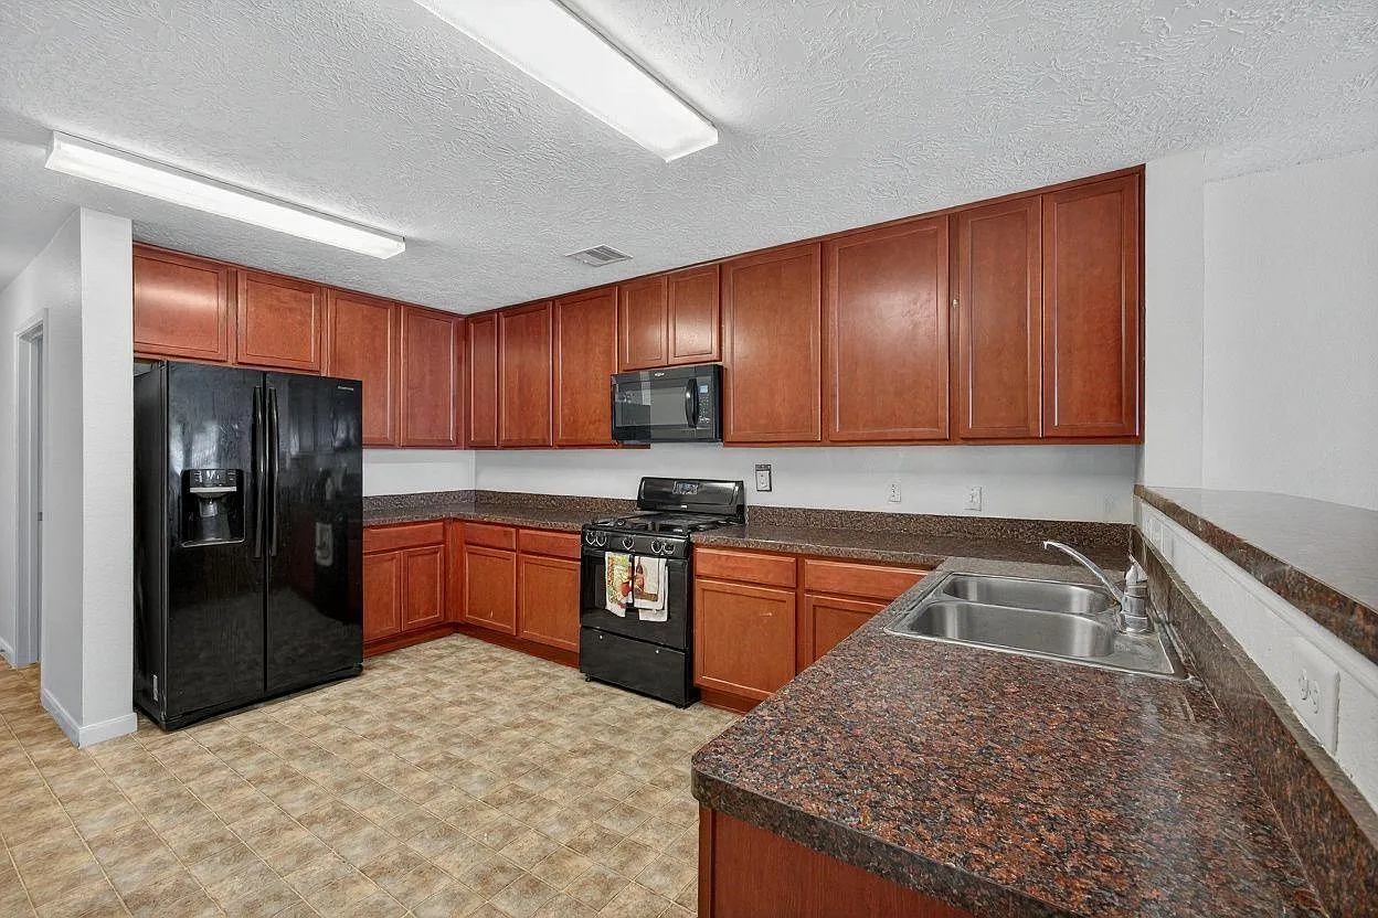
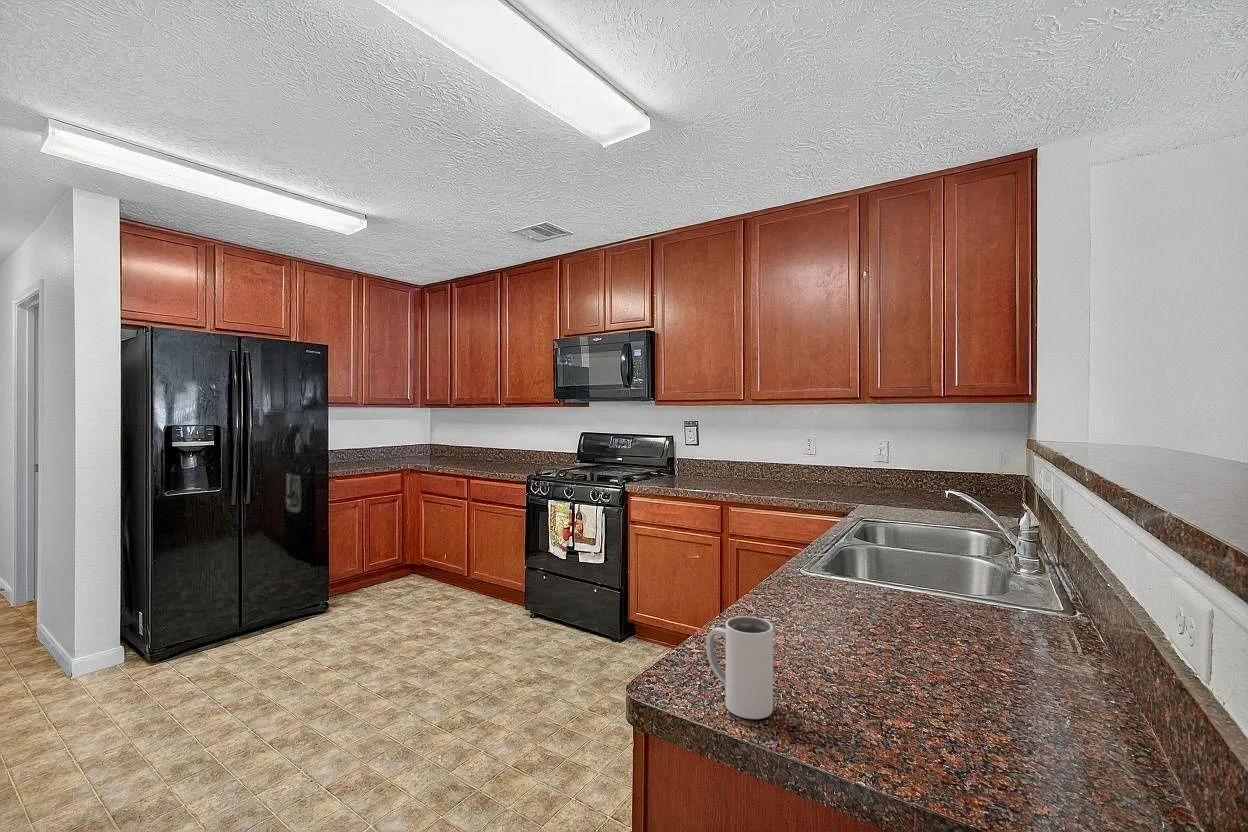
+ mug [705,615,774,720]
